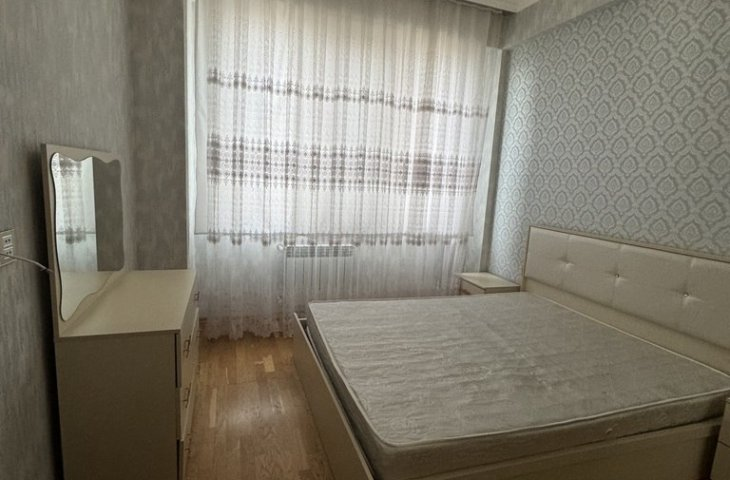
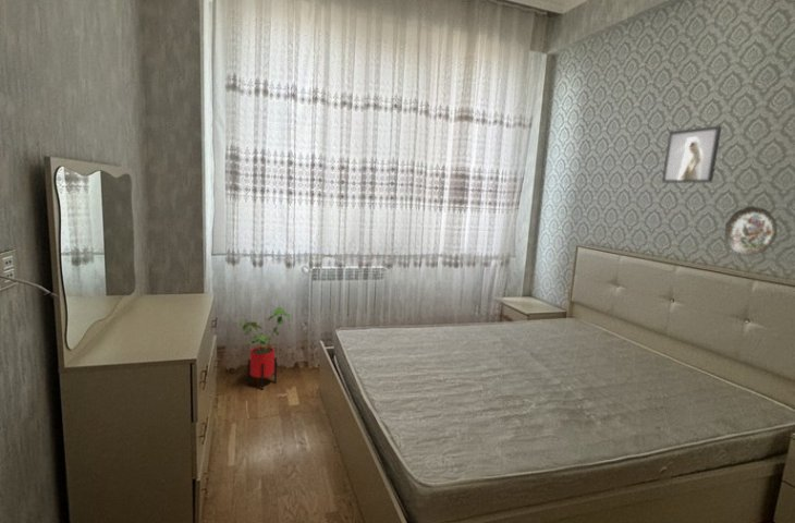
+ house plant [238,306,292,391]
+ decorative plate [724,205,778,256]
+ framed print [661,124,723,183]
